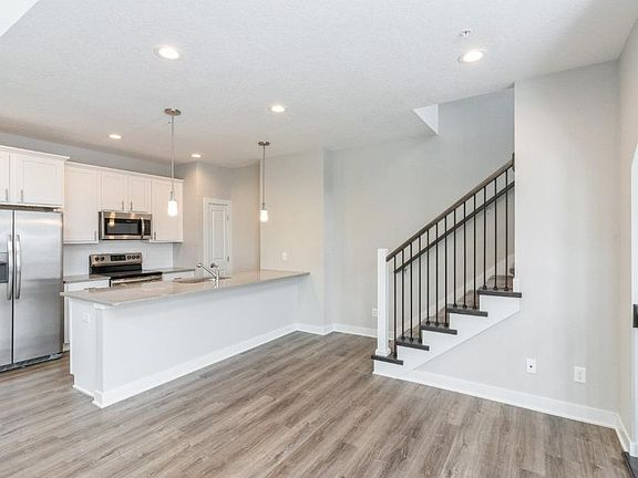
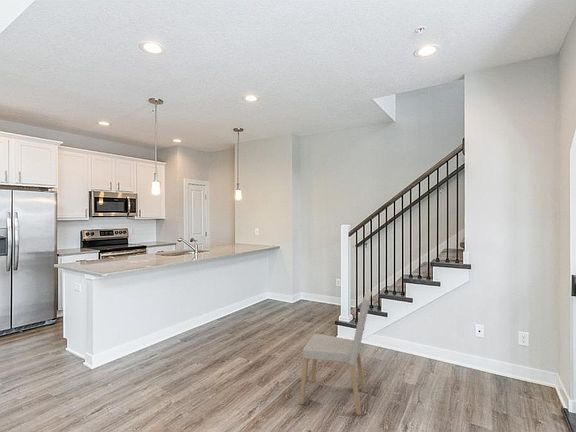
+ dining chair [298,290,373,416]
